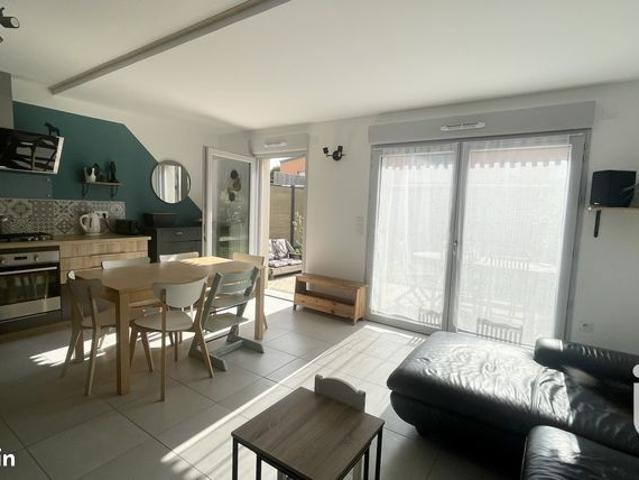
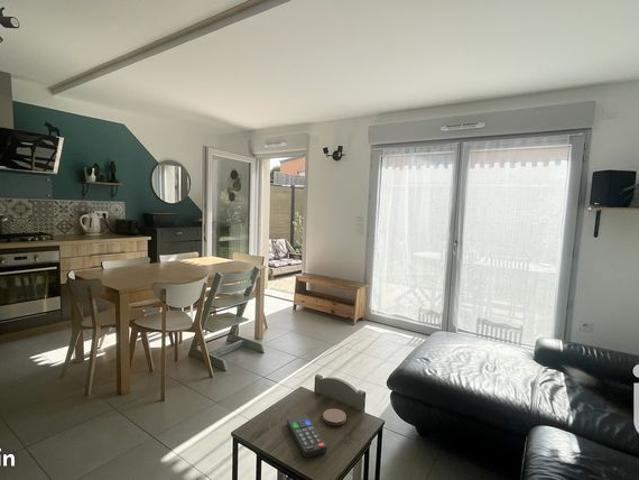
+ remote control [286,414,328,459]
+ coaster [322,408,347,426]
